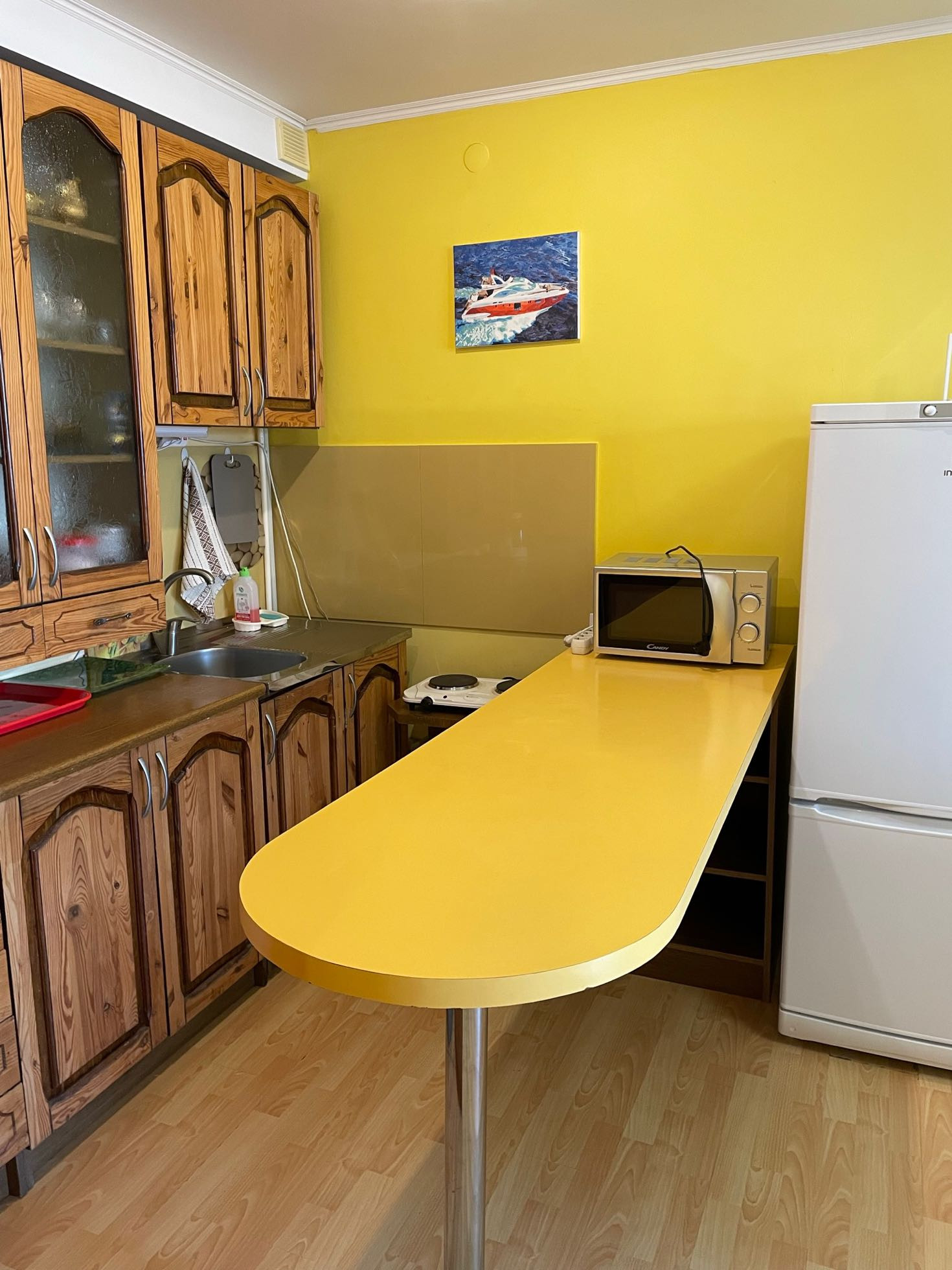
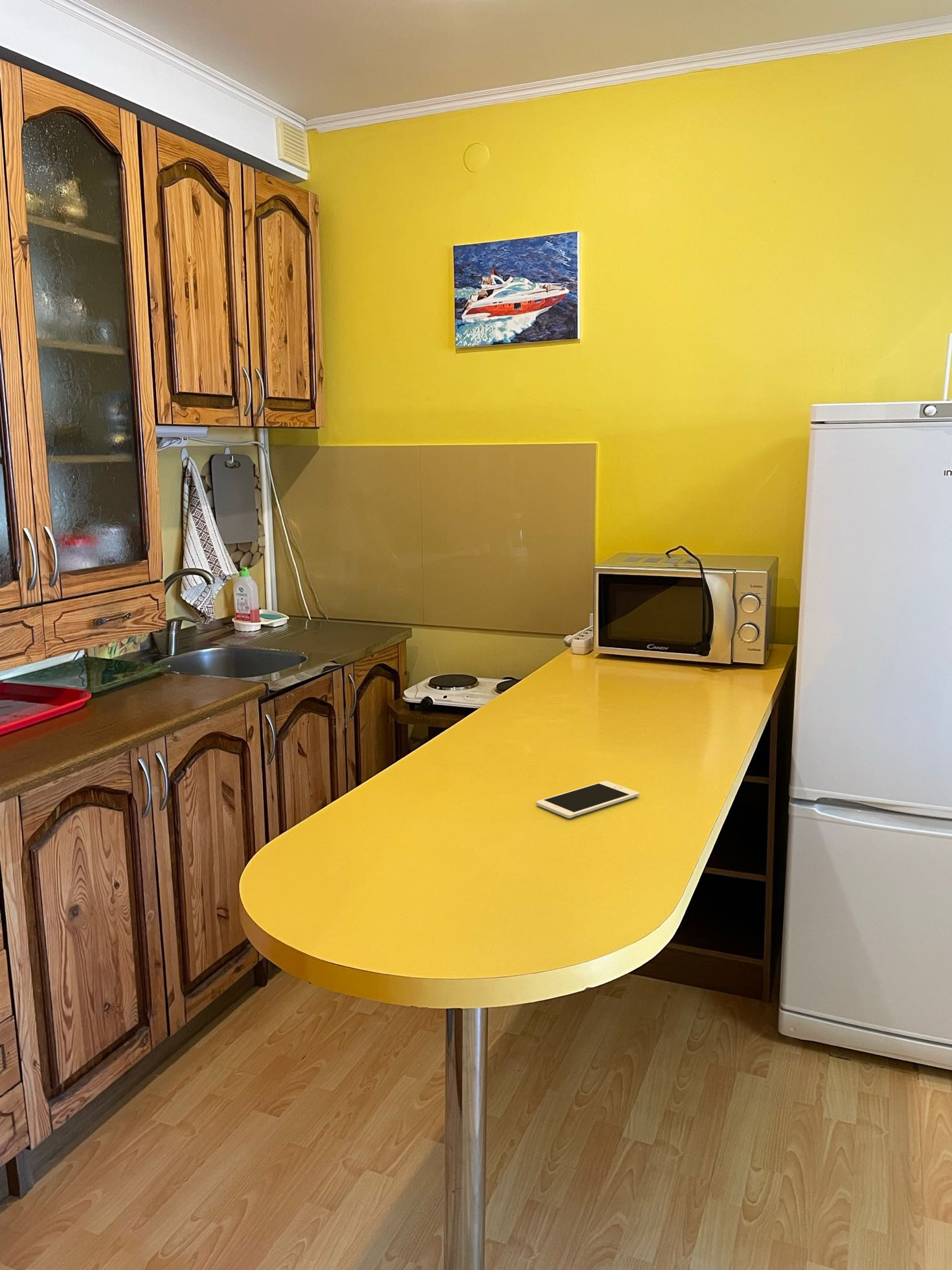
+ cell phone [536,780,640,819]
